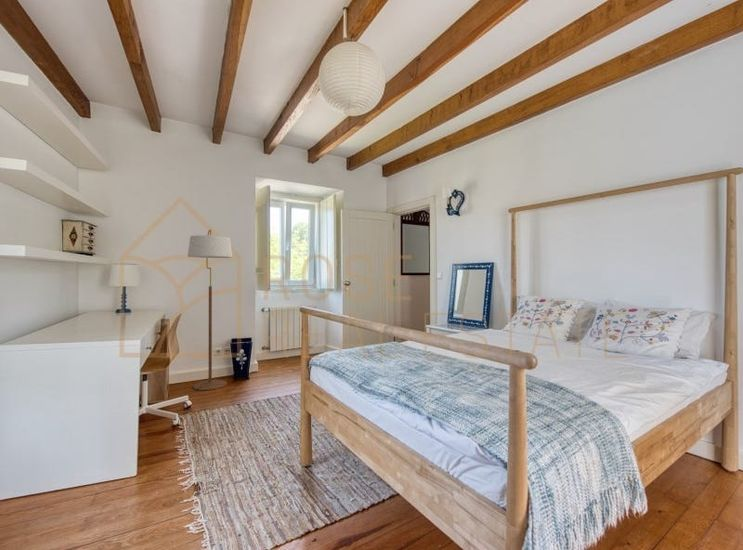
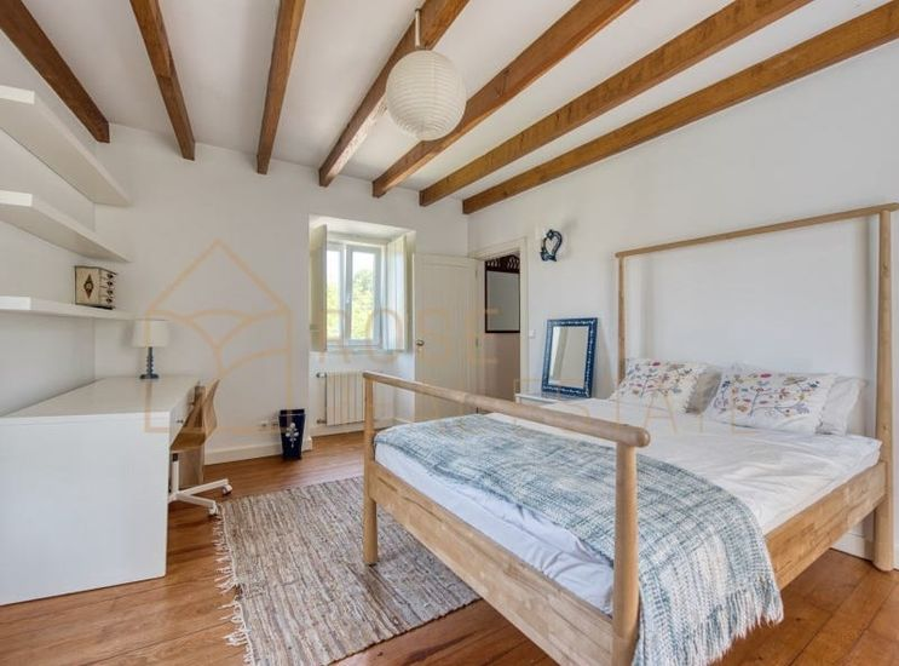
- floor lamp [187,228,233,391]
